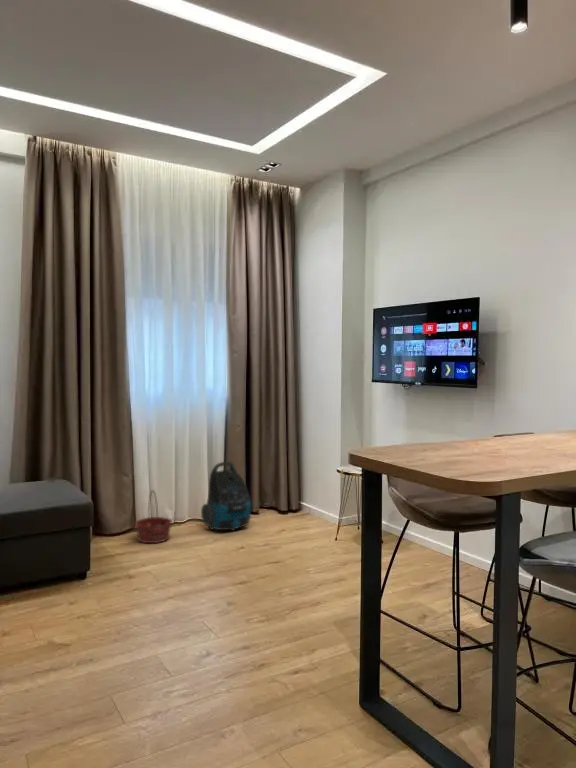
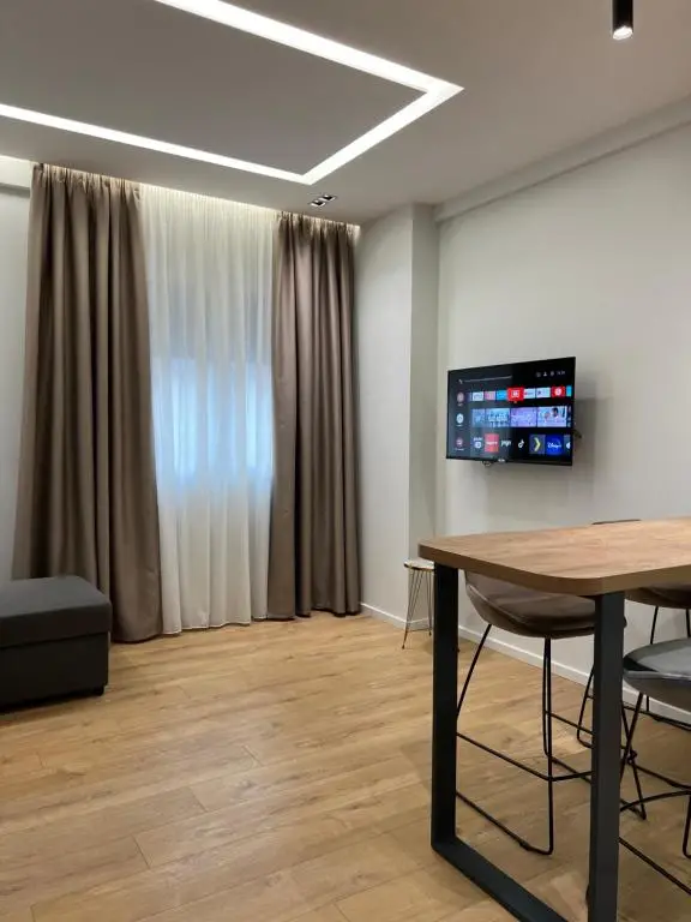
- vacuum cleaner [200,461,252,532]
- basket [134,489,173,544]
